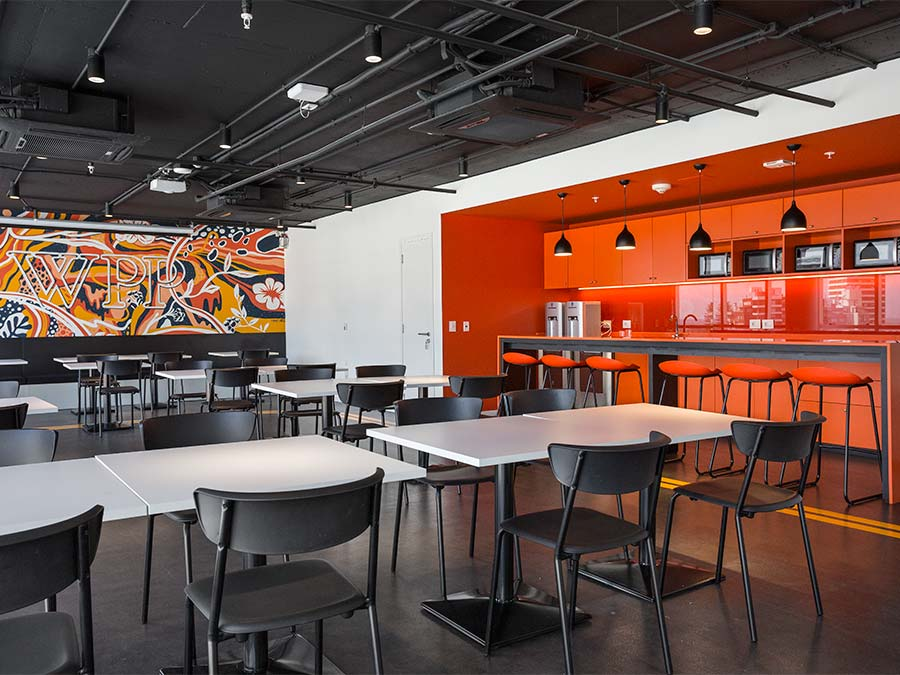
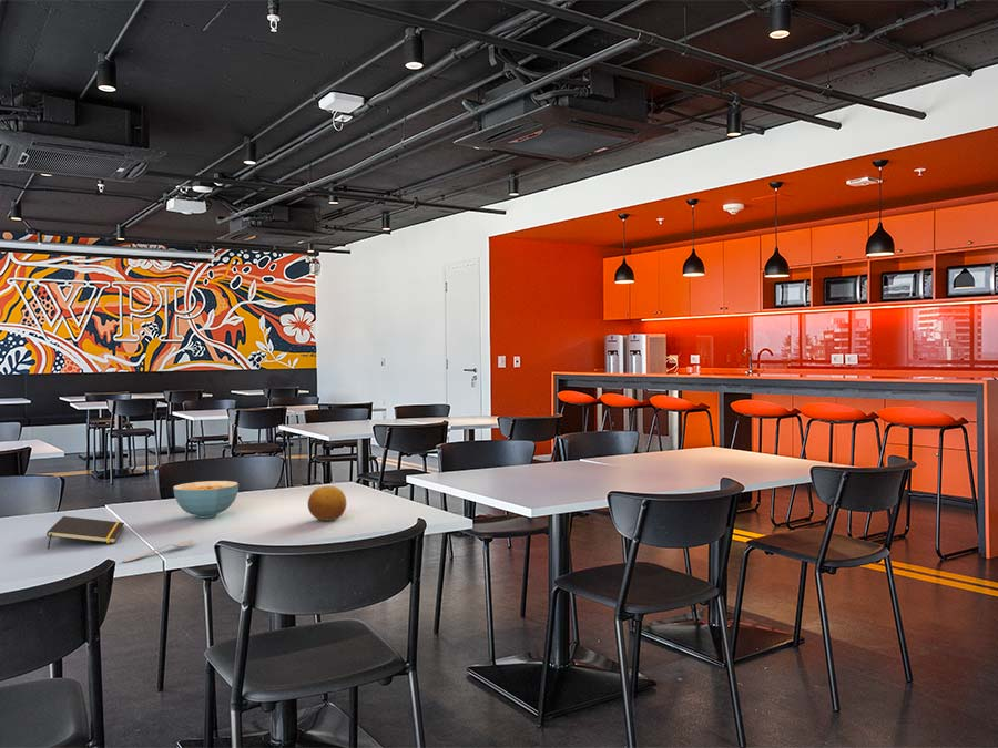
+ notepad [45,515,125,550]
+ spoon [121,539,194,563]
+ fruit [307,485,347,522]
+ cereal bowl [172,480,240,519]
